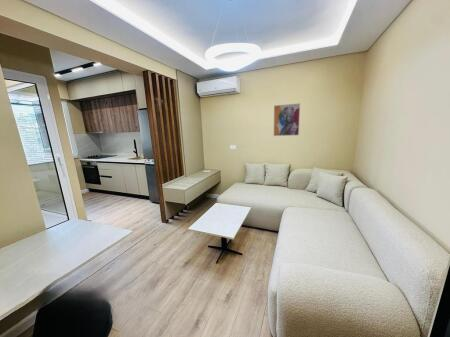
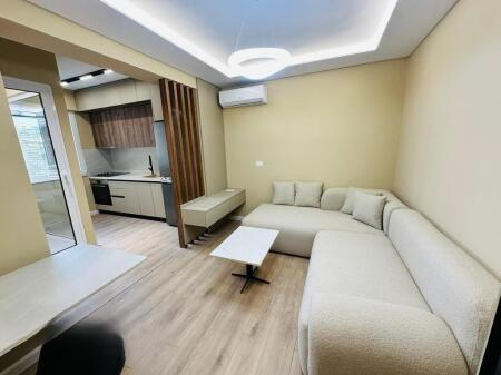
- wall art [273,102,301,137]
